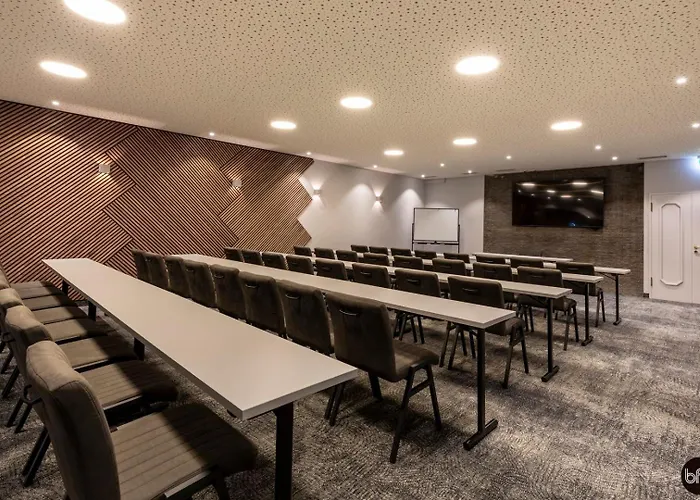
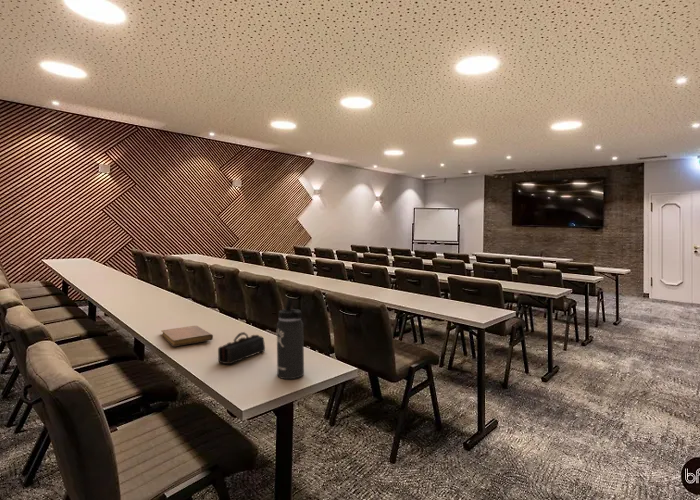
+ notebook [161,325,214,347]
+ thermos bottle [276,297,305,380]
+ pencil case [217,331,266,365]
